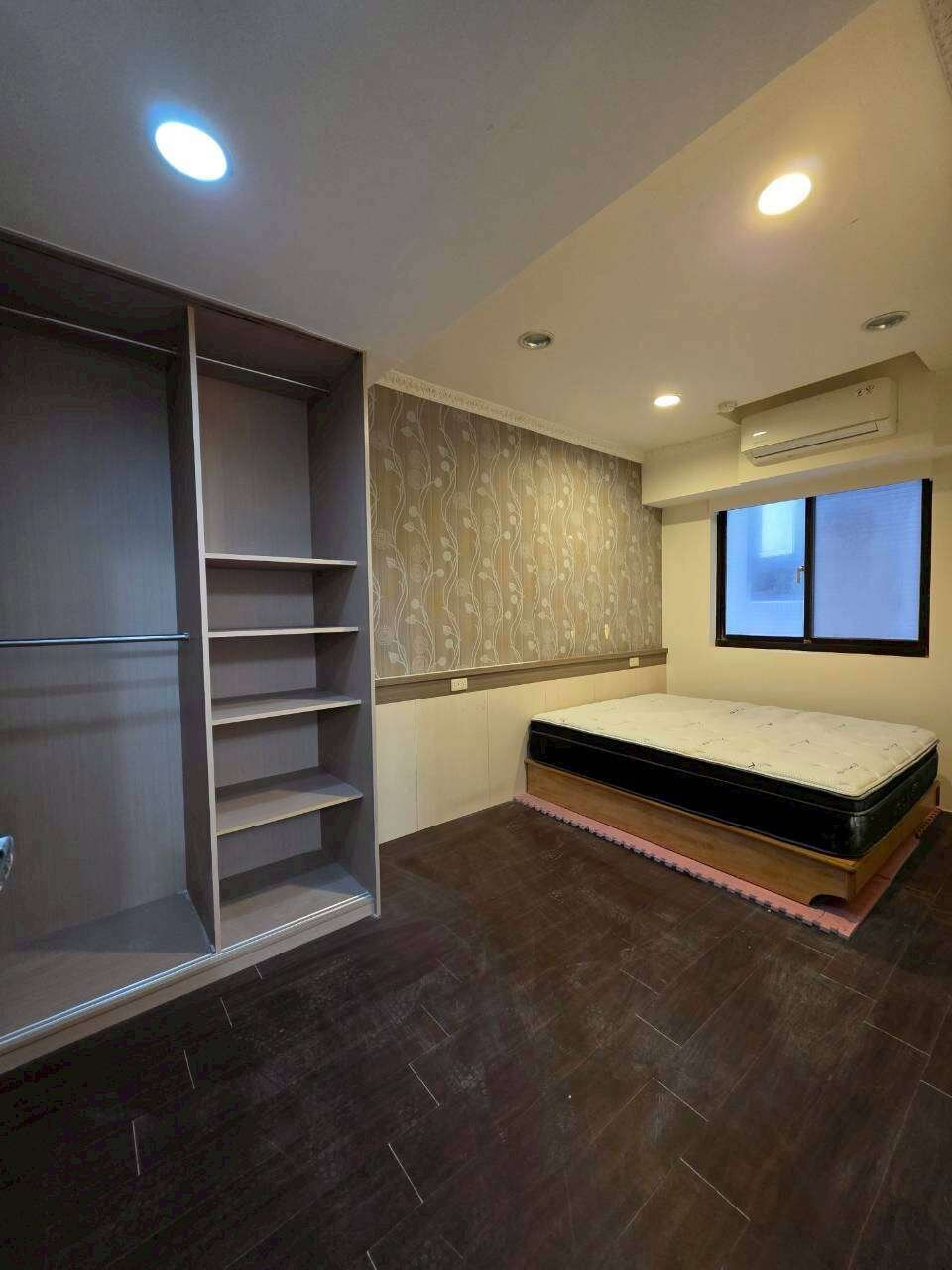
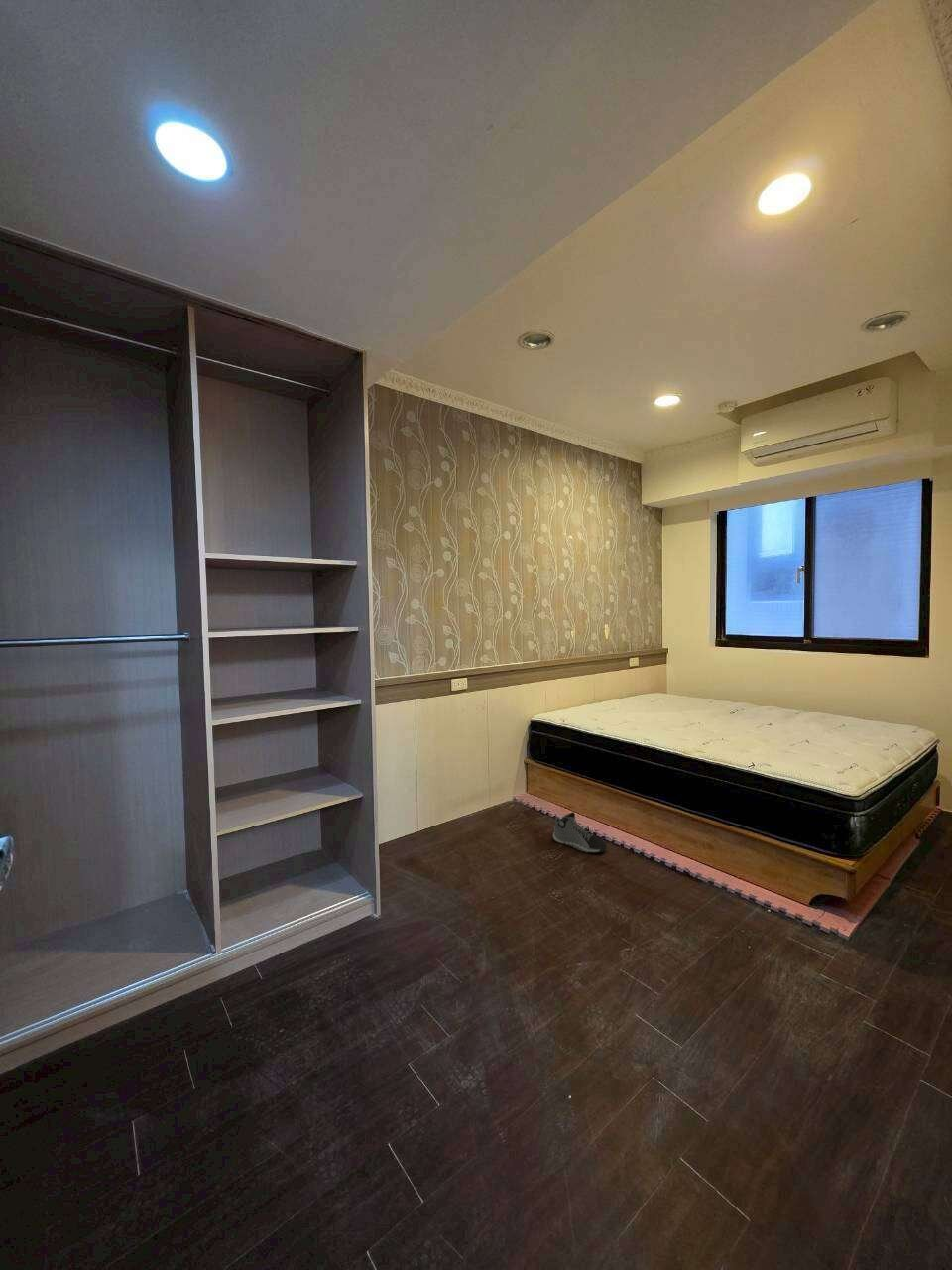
+ sneaker [552,812,608,854]
